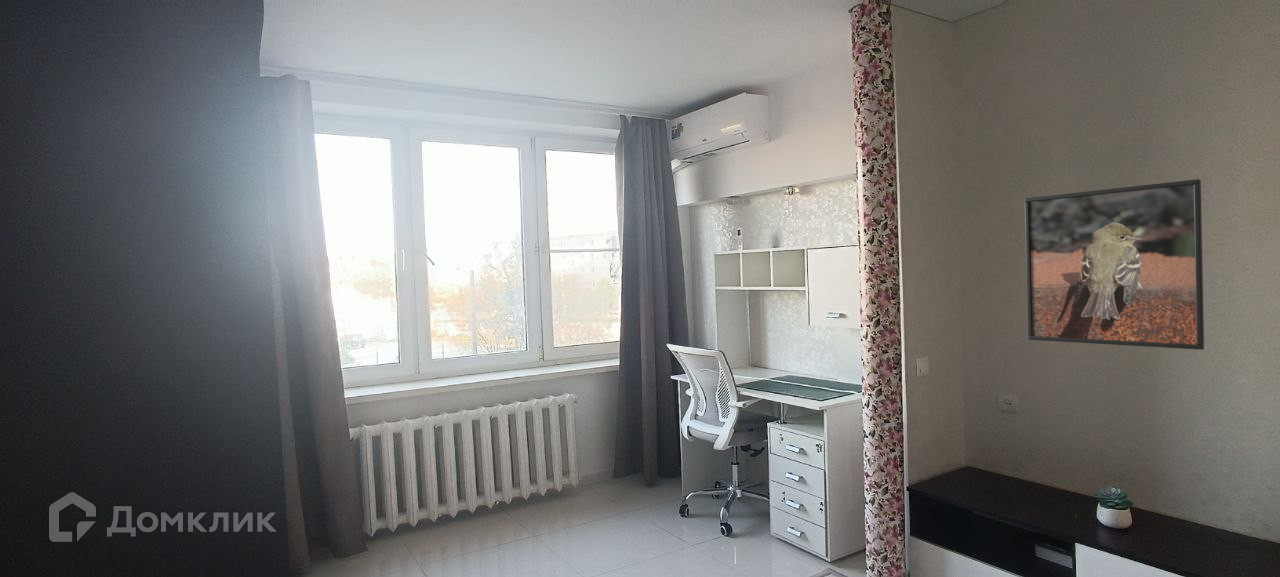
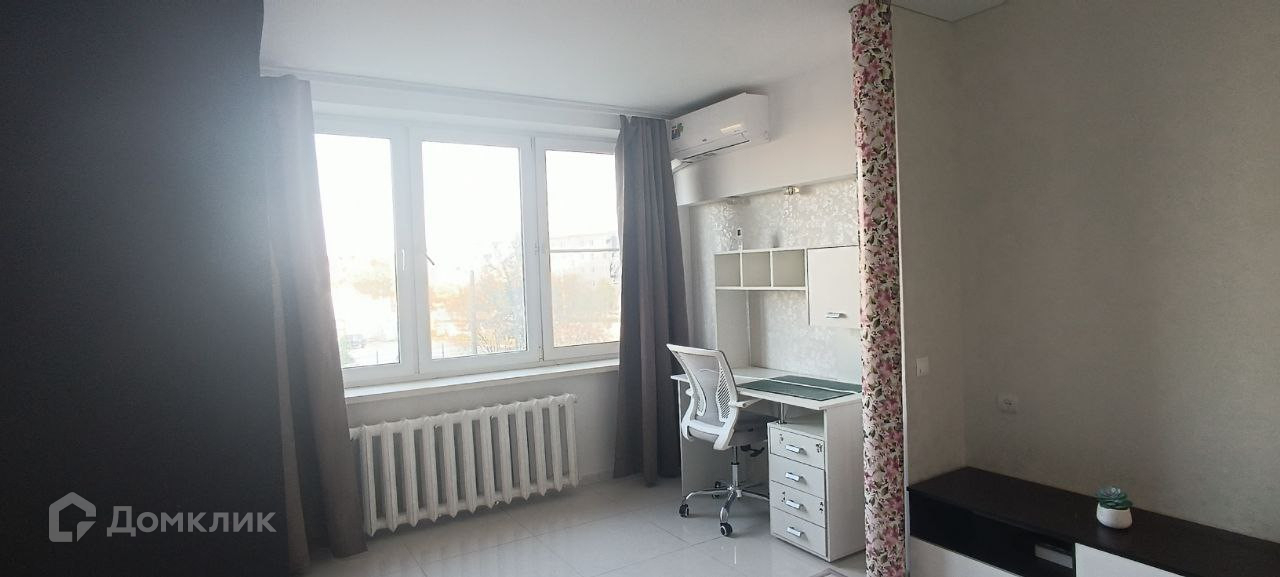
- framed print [1024,178,1205,351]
